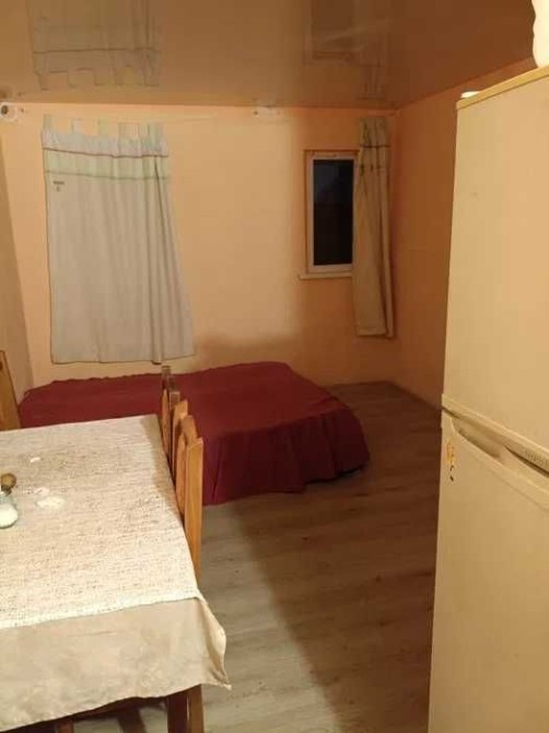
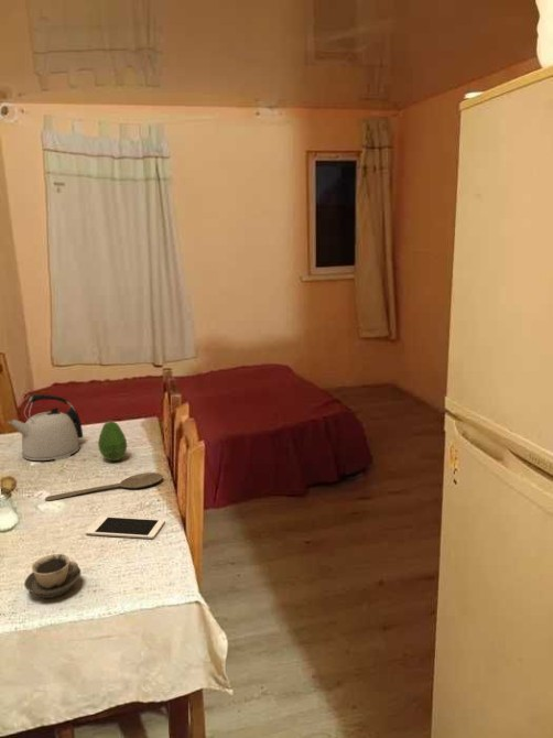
+ fruit [97,420,128,462]
+ wooden spoon [44,471,163,502]
+ kettle [7,393,84,462]
+ cup [23,553,82,599]
+ cell phone [85,515,166,540]
